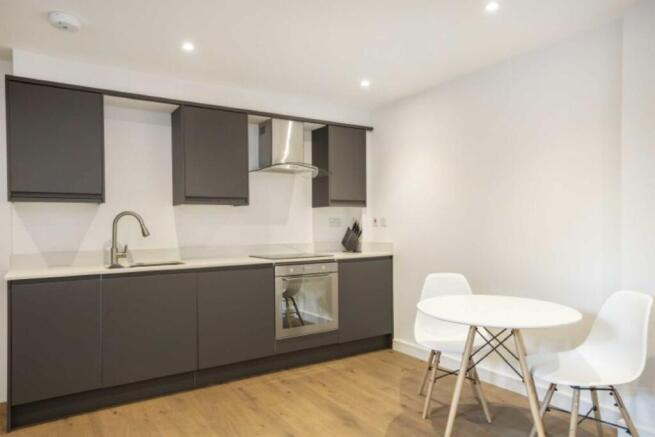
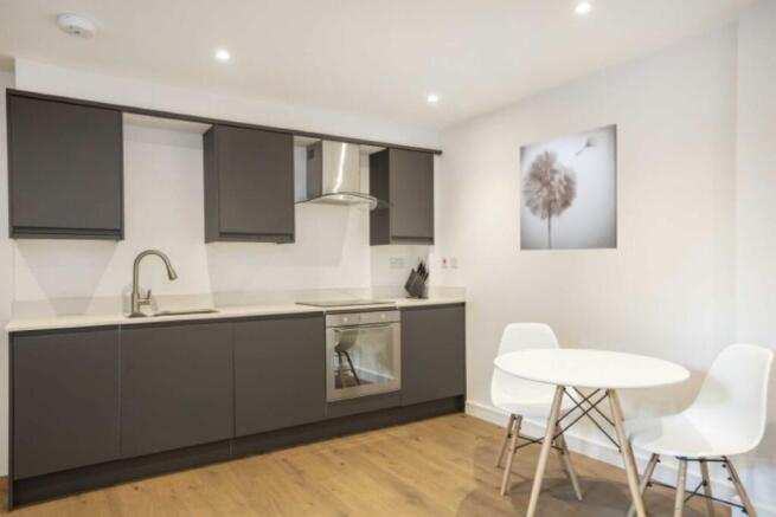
+ wall art [519,123,618,251]
